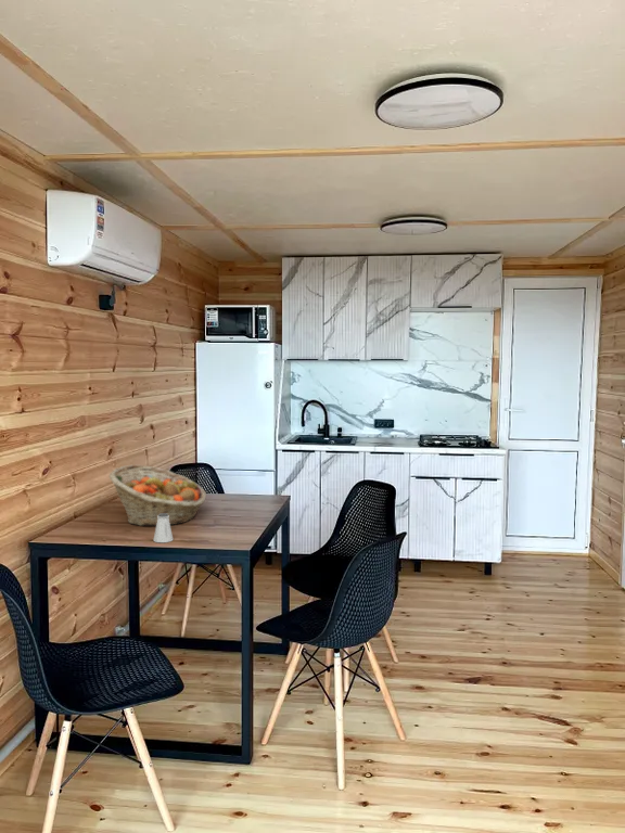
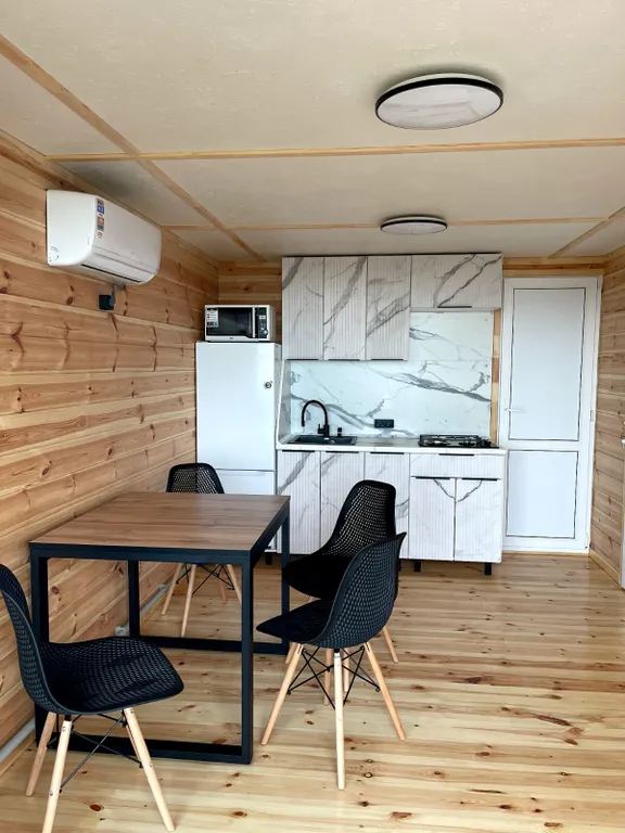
- saltshaker [152,513,175,543]
- fruit basket [109,464,207,527]
